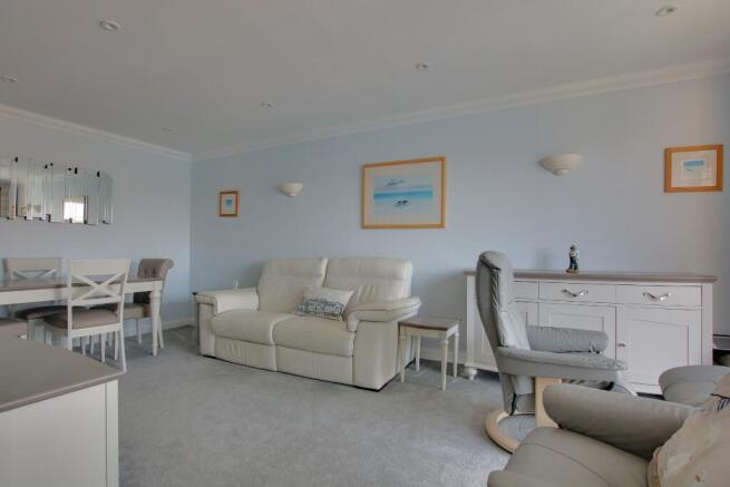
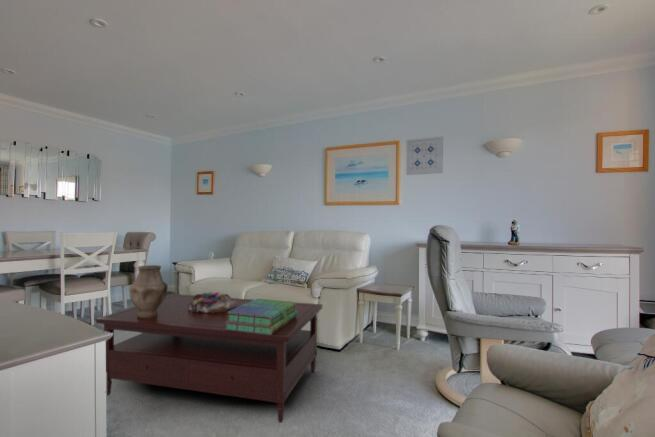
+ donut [188,291,237,313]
+ vase [128,264,169,318]
+ wall art [405,135,444,176]
+ coffee table [95,293,323,424]
+ stack of books [225,298,297,335]
